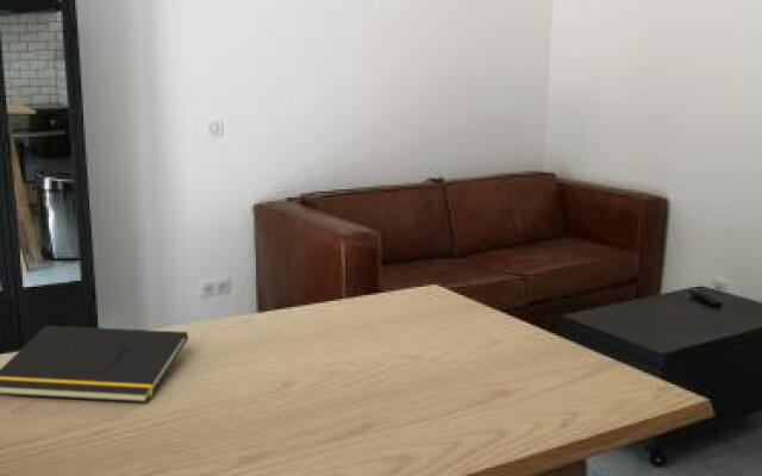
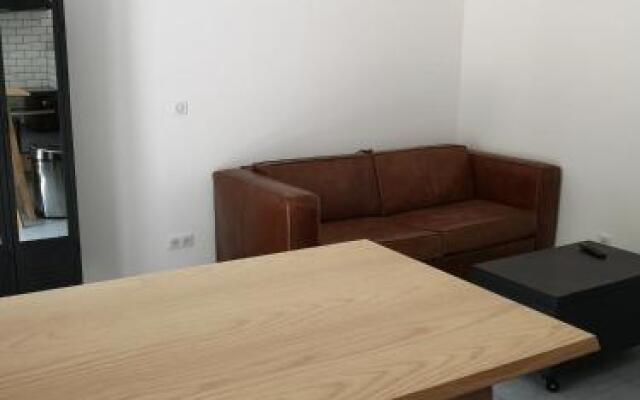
- notepad [0,325,189,403]
